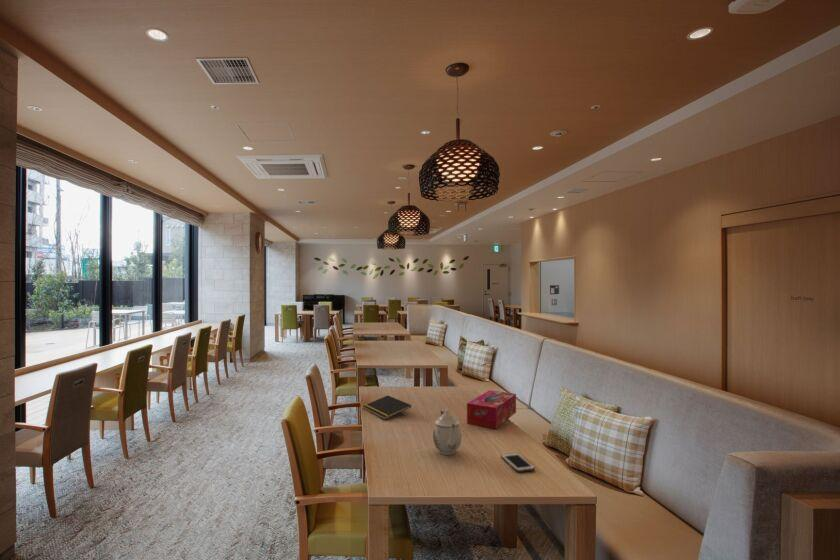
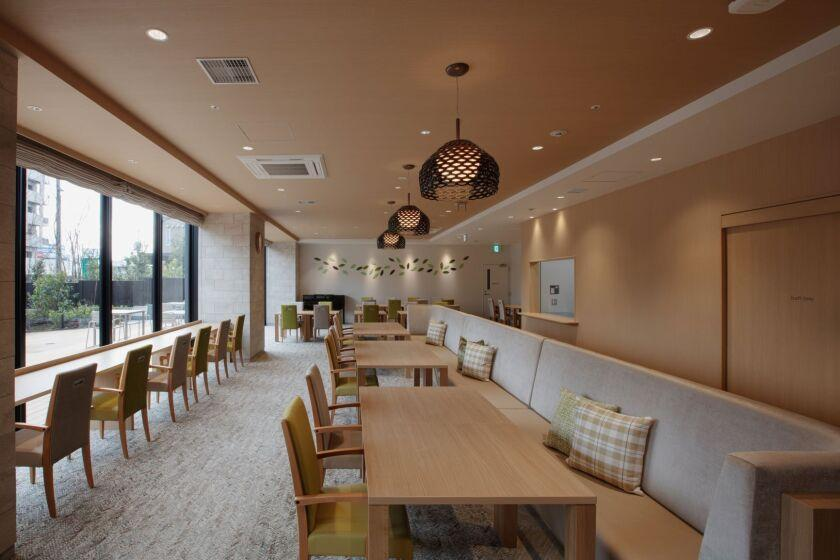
- teapot [432,407,462,456]
- cell phone [500,452,536,473]
- notepad [362,395,412,420]
- tissue box [466,389,517,430]
